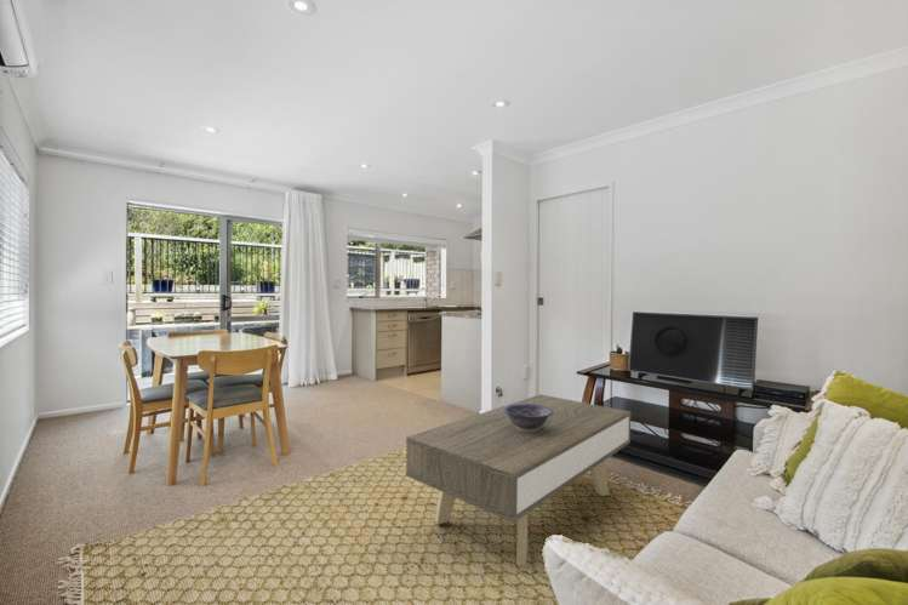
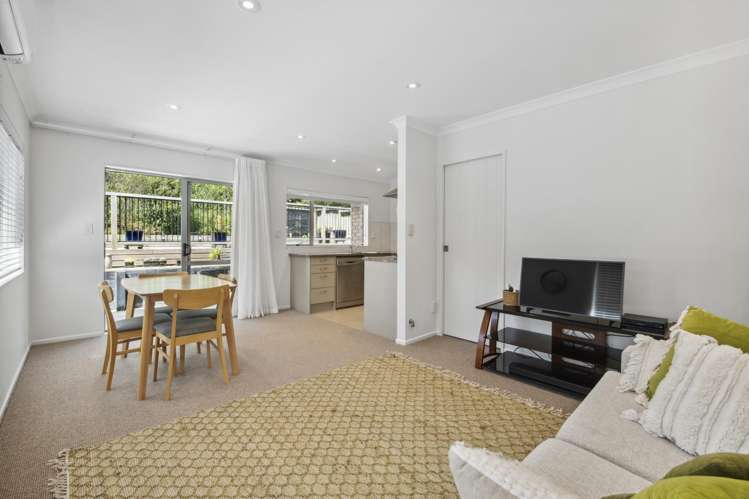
- coffee table [405,393,632,567]
- decorative bowl [503,403,553,432]
